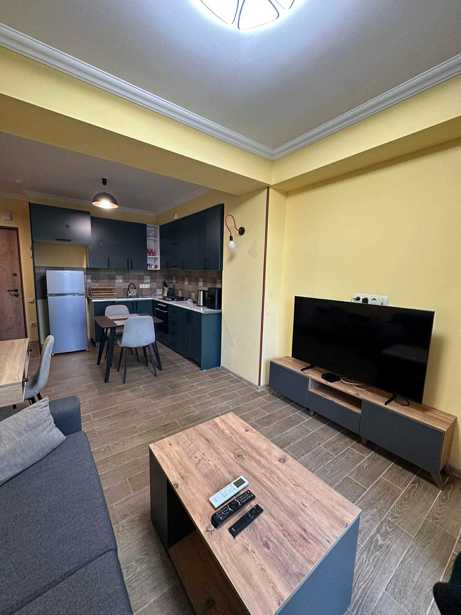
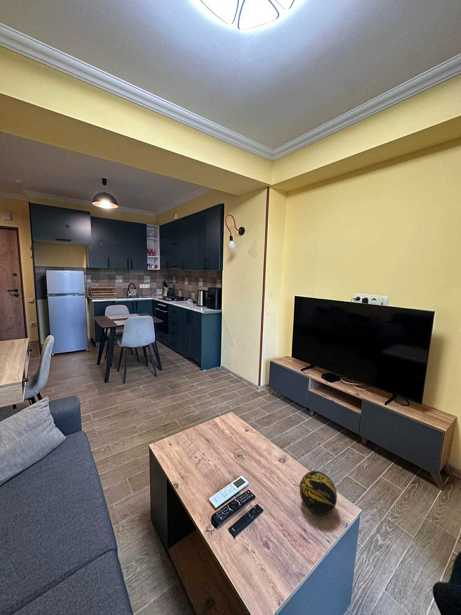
+ decorative orb [299,470,338,516]
